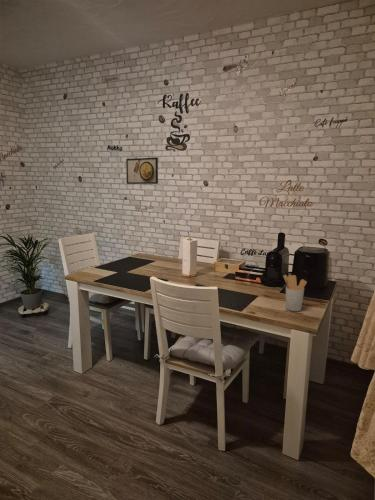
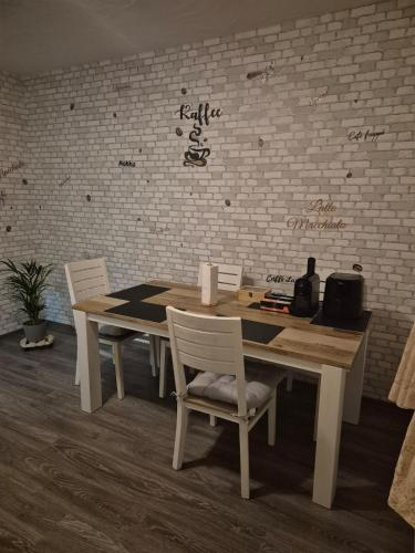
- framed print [125,156,159,185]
- utensil holder [282,274,308,312]
